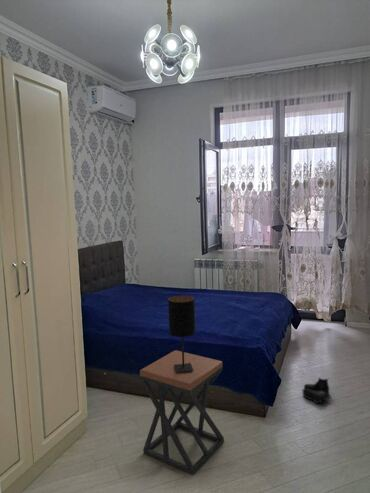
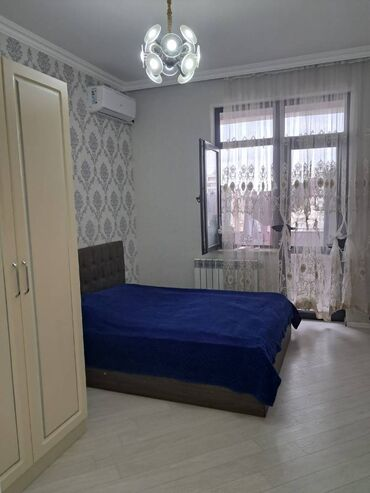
- boots [301,376,332,404]
- stool [139,349,225,476]
- table lamp [167,295,196,373]
